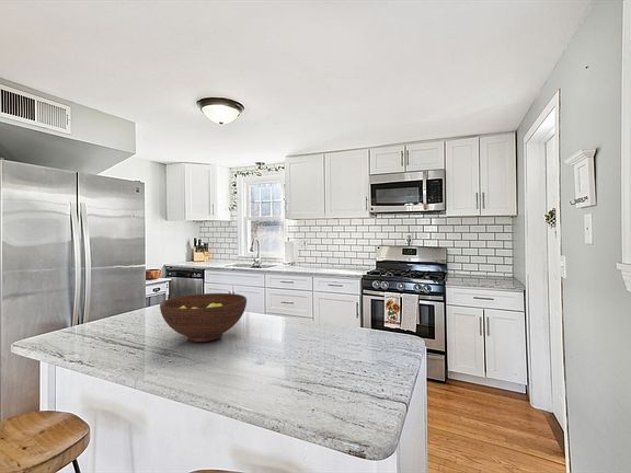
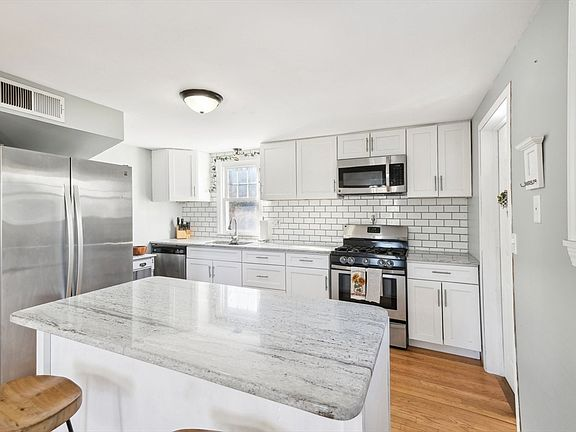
- fruit bowl [159,292,248,343]
